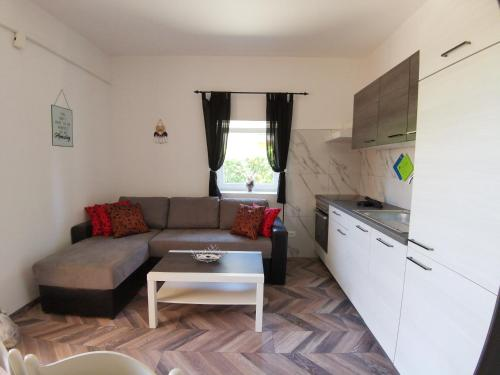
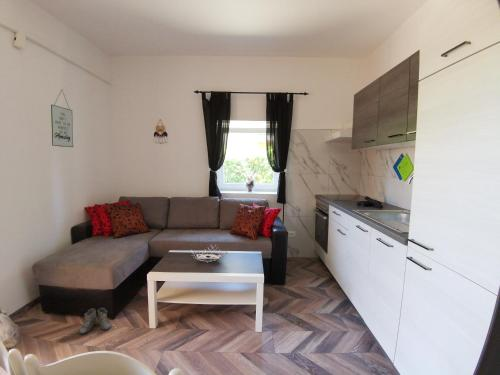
+ boots [78,307,114,336]
